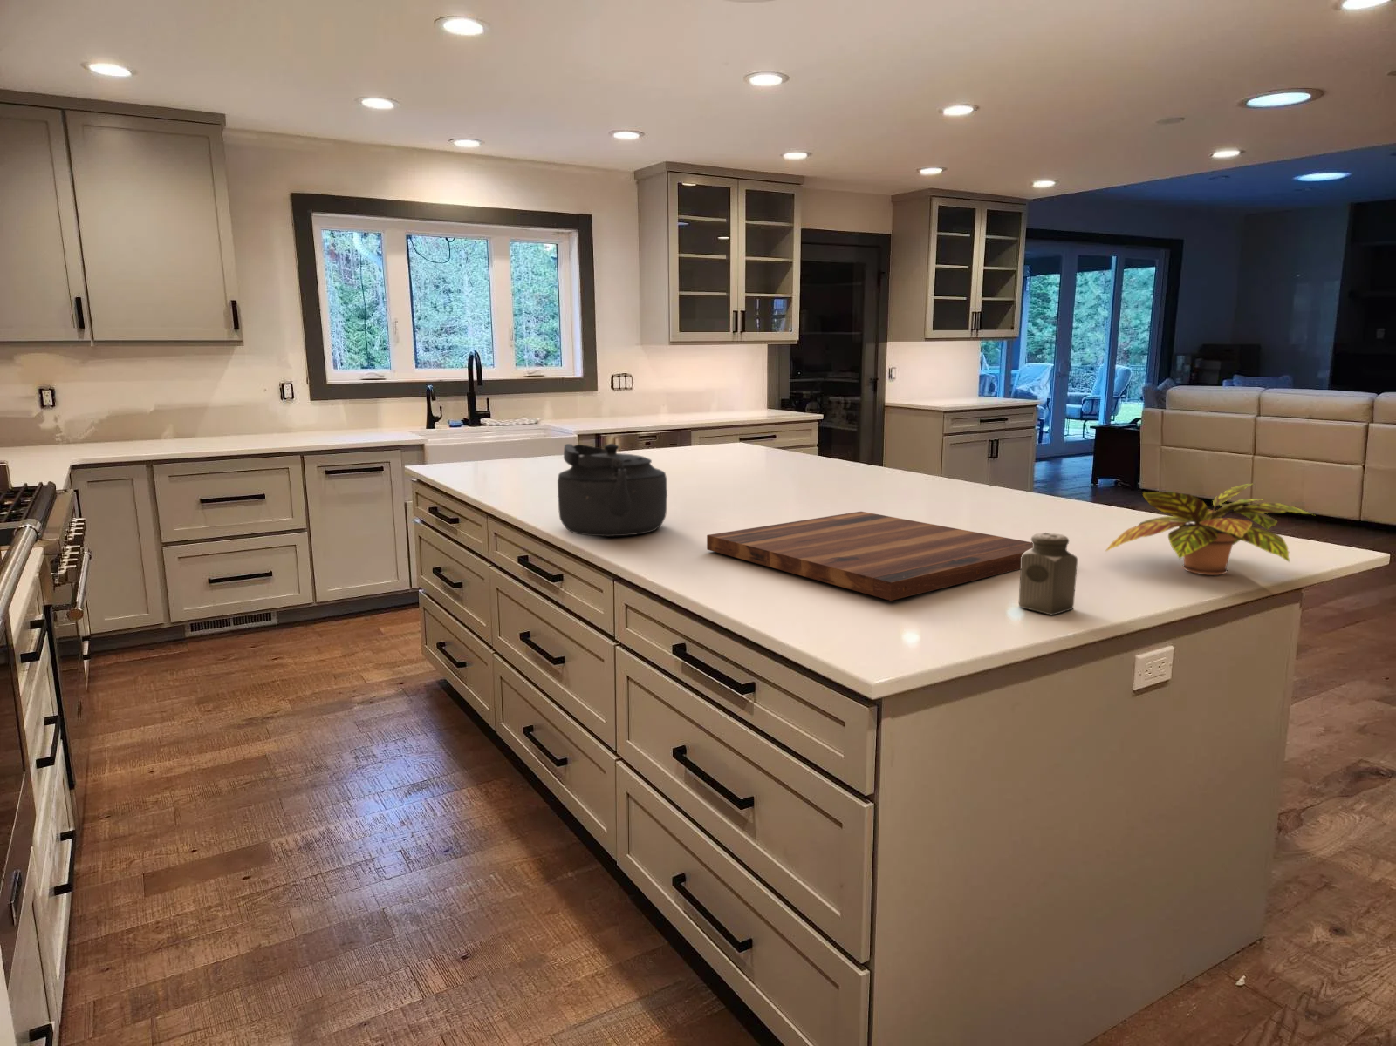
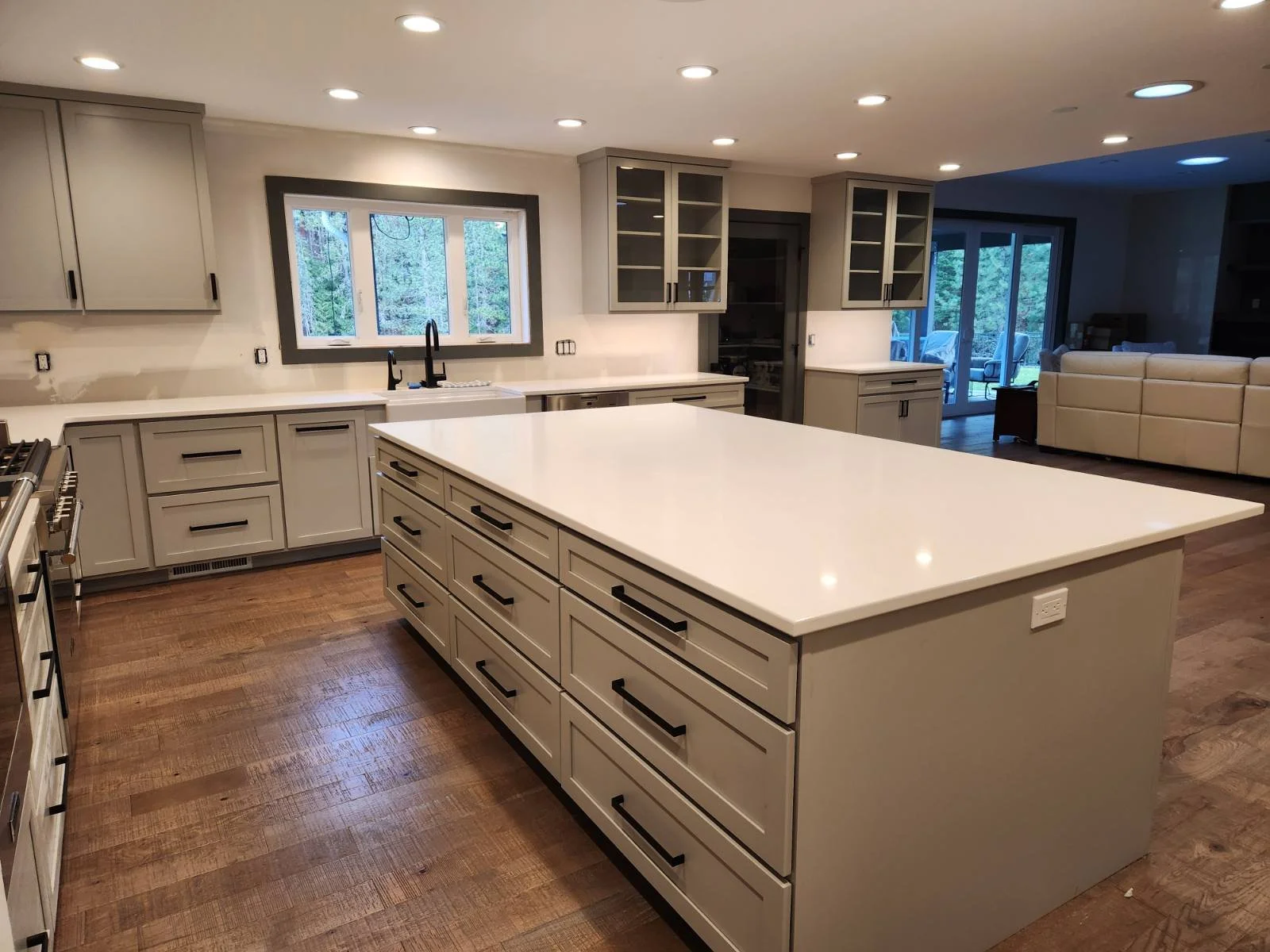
- kettle [556,443,668,537]
- plant [1105,483,1315,576]
- cutting board [706,511,1033,601]
- salt shaker [1018,532,1078,615]
